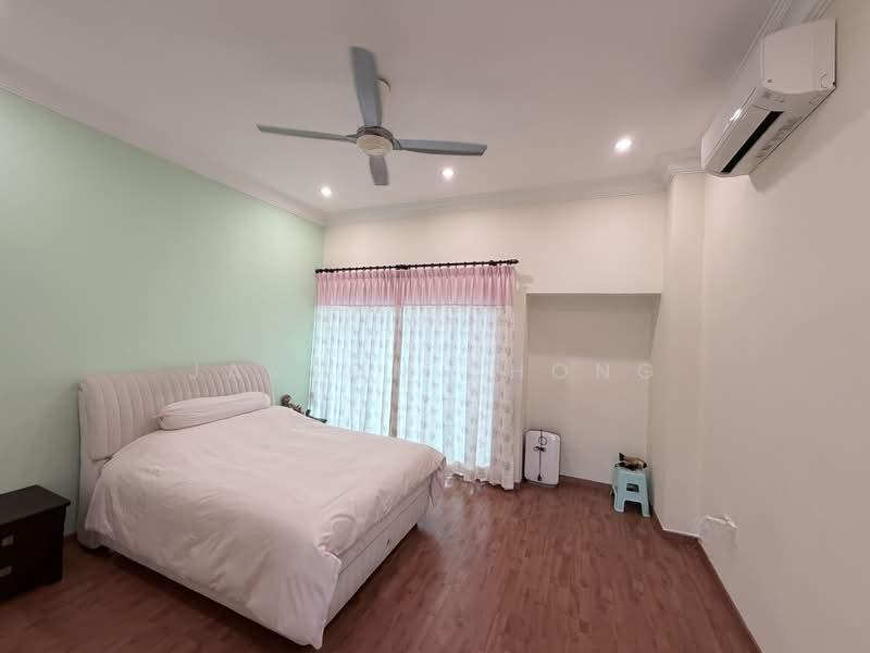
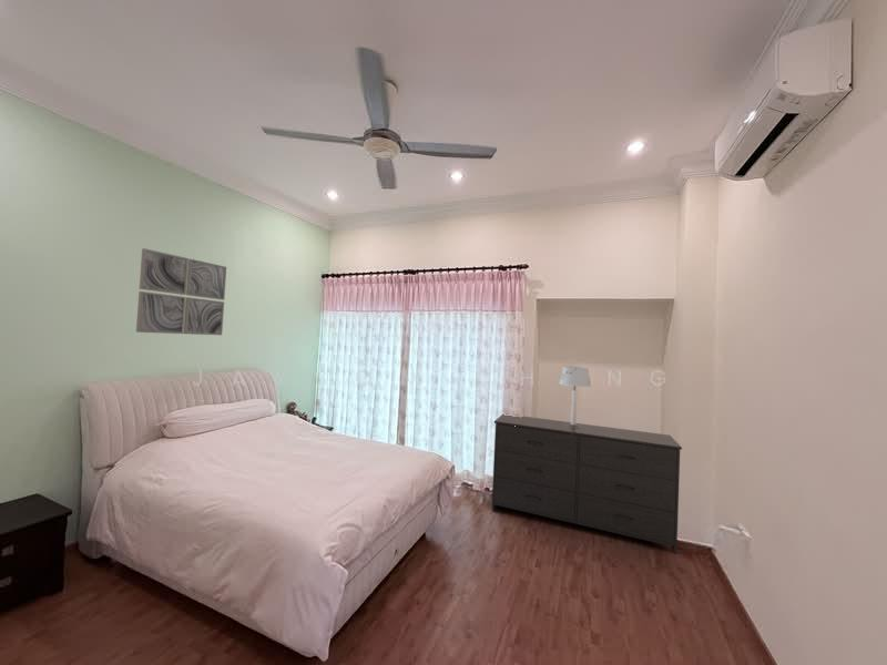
+ table lamp [559,366,592,428]
+ dresser [490,413,683,555]
+ wall art [135,247,227,336]
